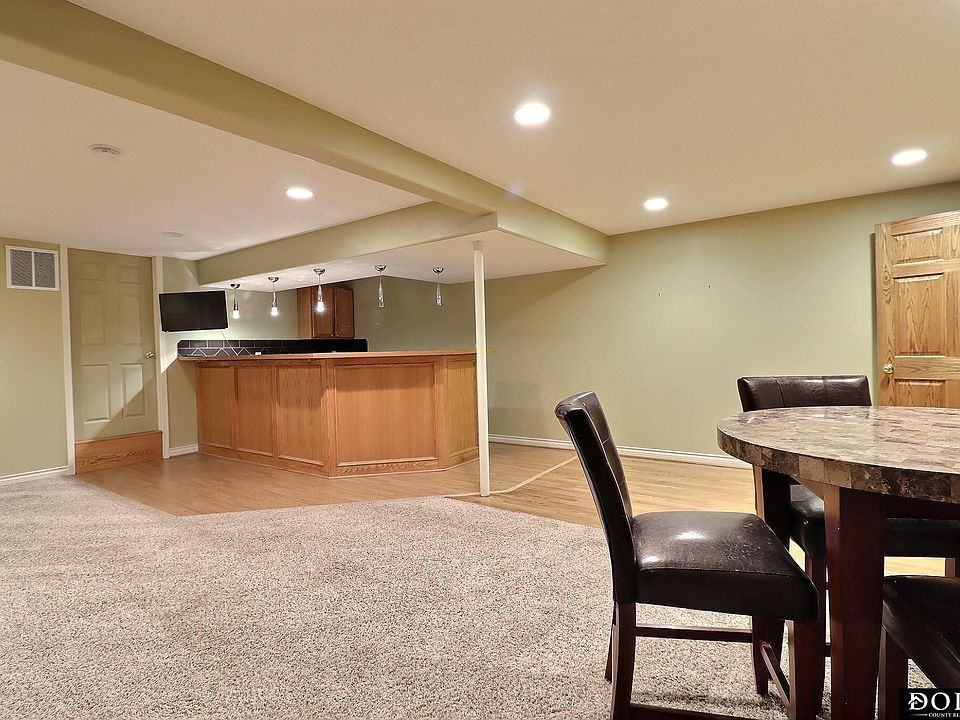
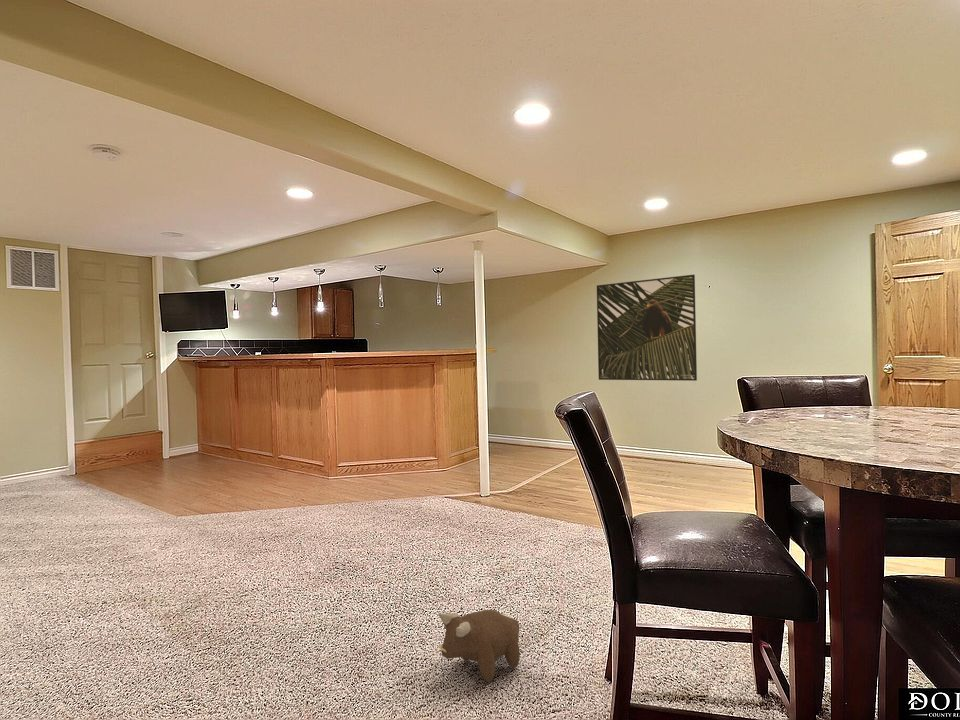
+ plush toy [438,609,521,683]
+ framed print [596,274,698,382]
